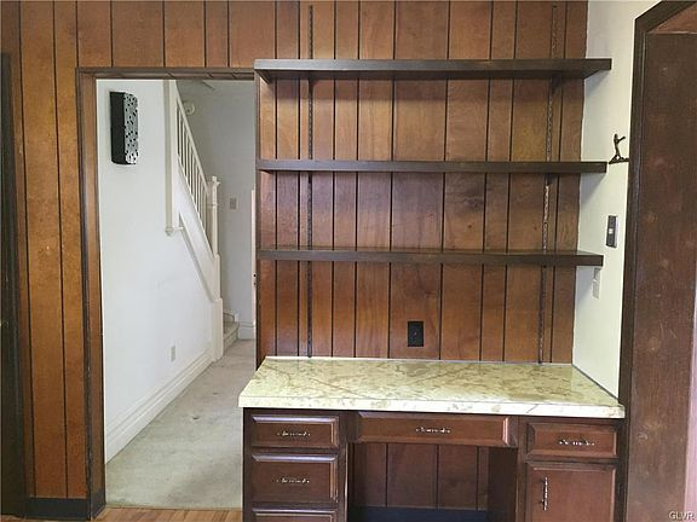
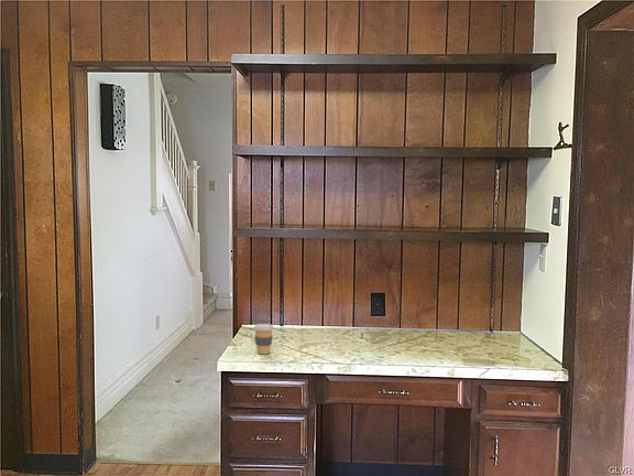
+ coffee cup [252,323,275,355]
